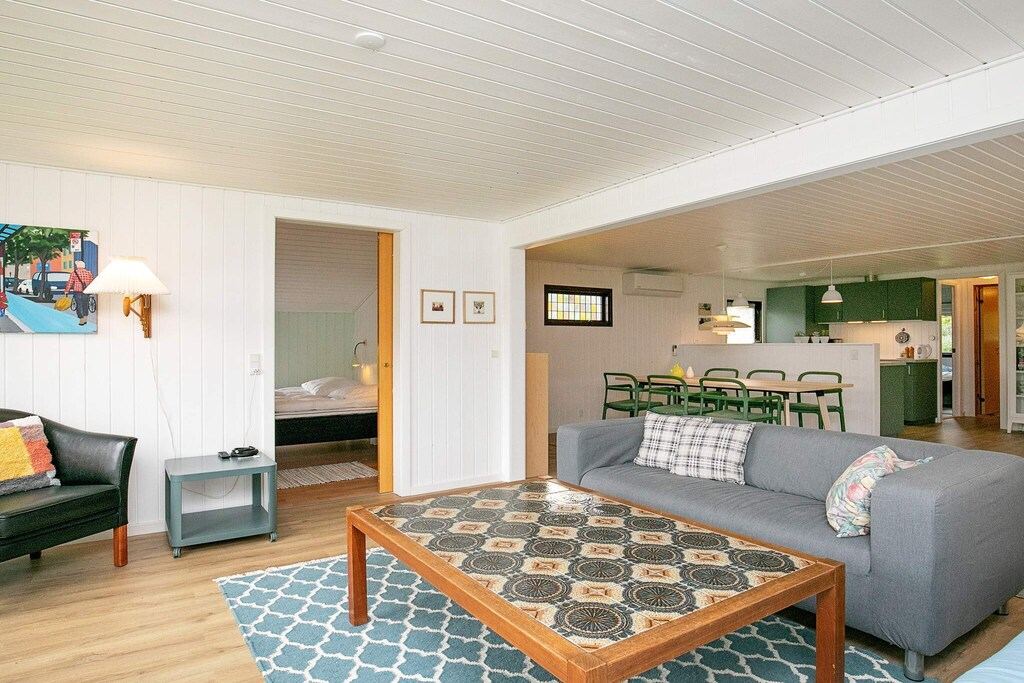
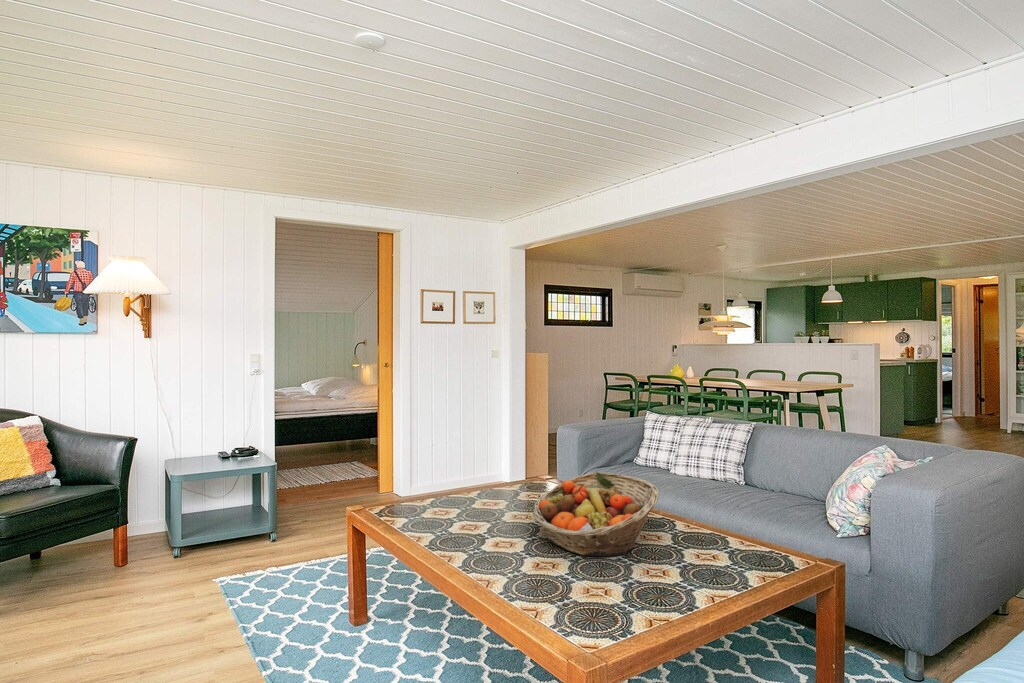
+ fruit basket [532,471,660,557]
